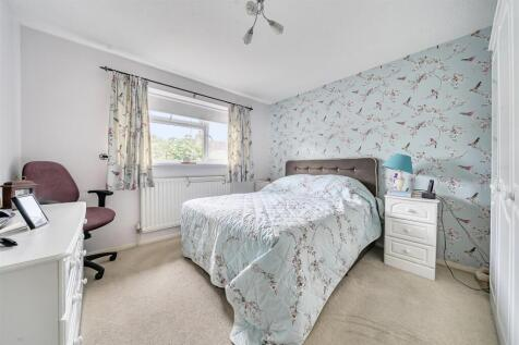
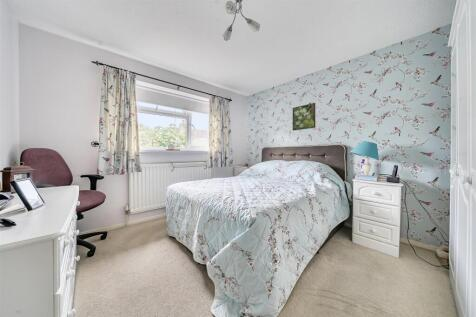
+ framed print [292,102,316,132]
